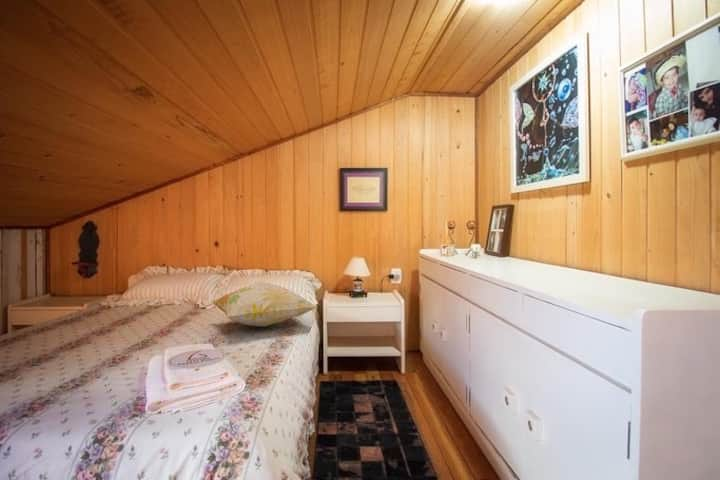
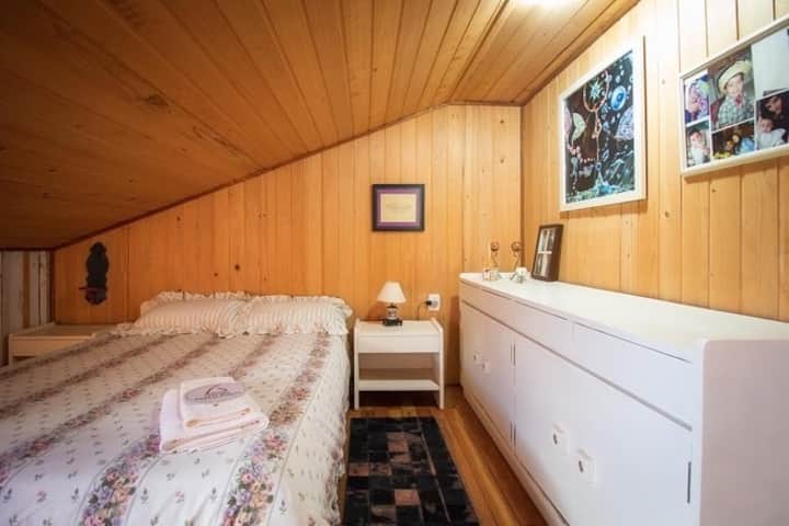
- decorative pillow [210,281,318,328]
